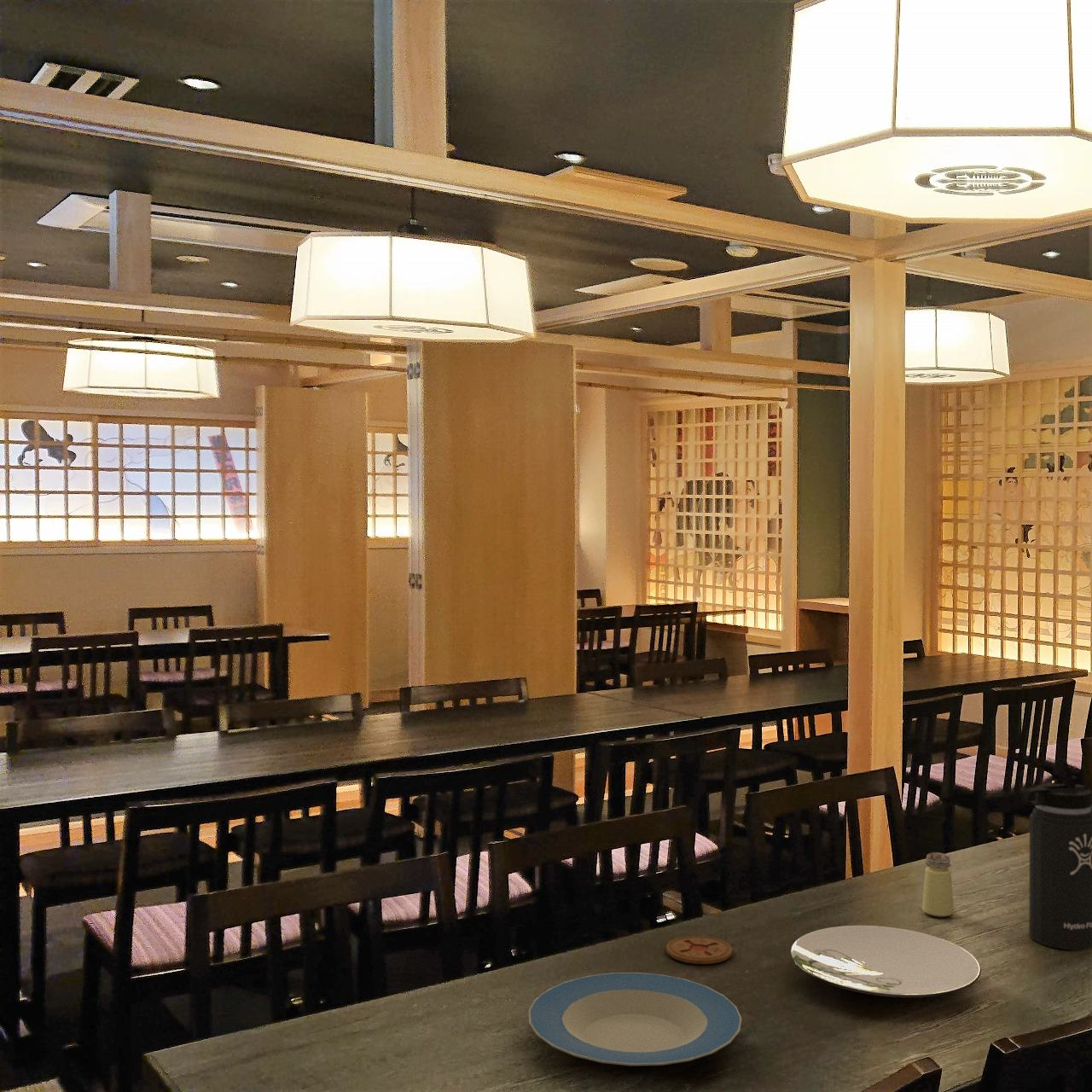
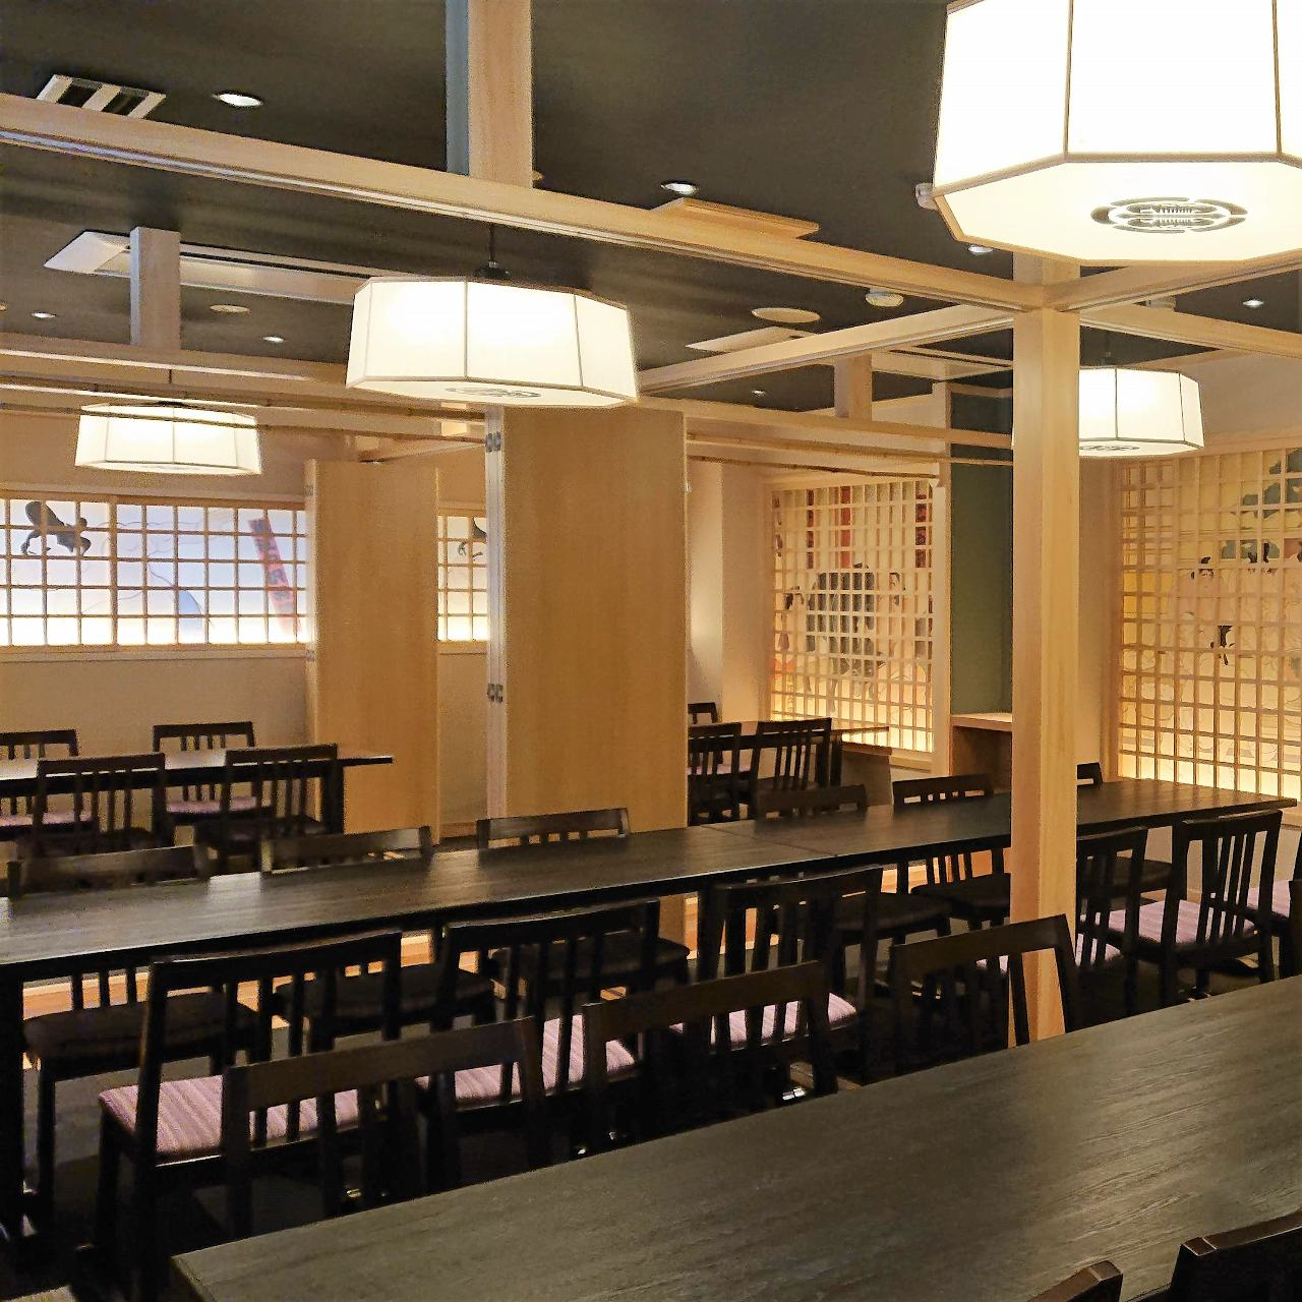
- plate [528,972,742,1066]
- coaster [665,935,733,965]
- thermos bottle [1020,758,1092,950]
- saltshaker [921,851,955,918]
- plate [789,925,982,998]
